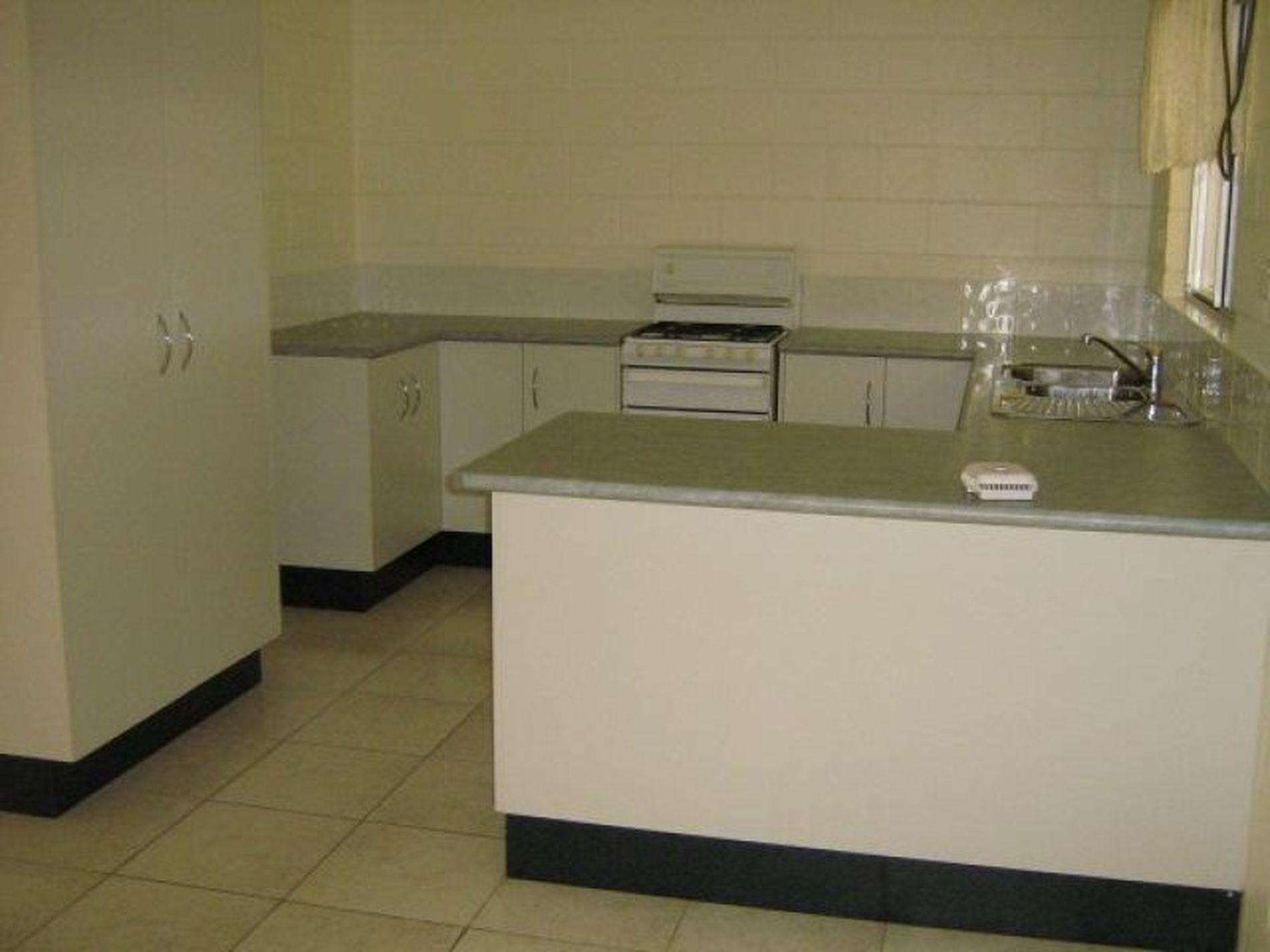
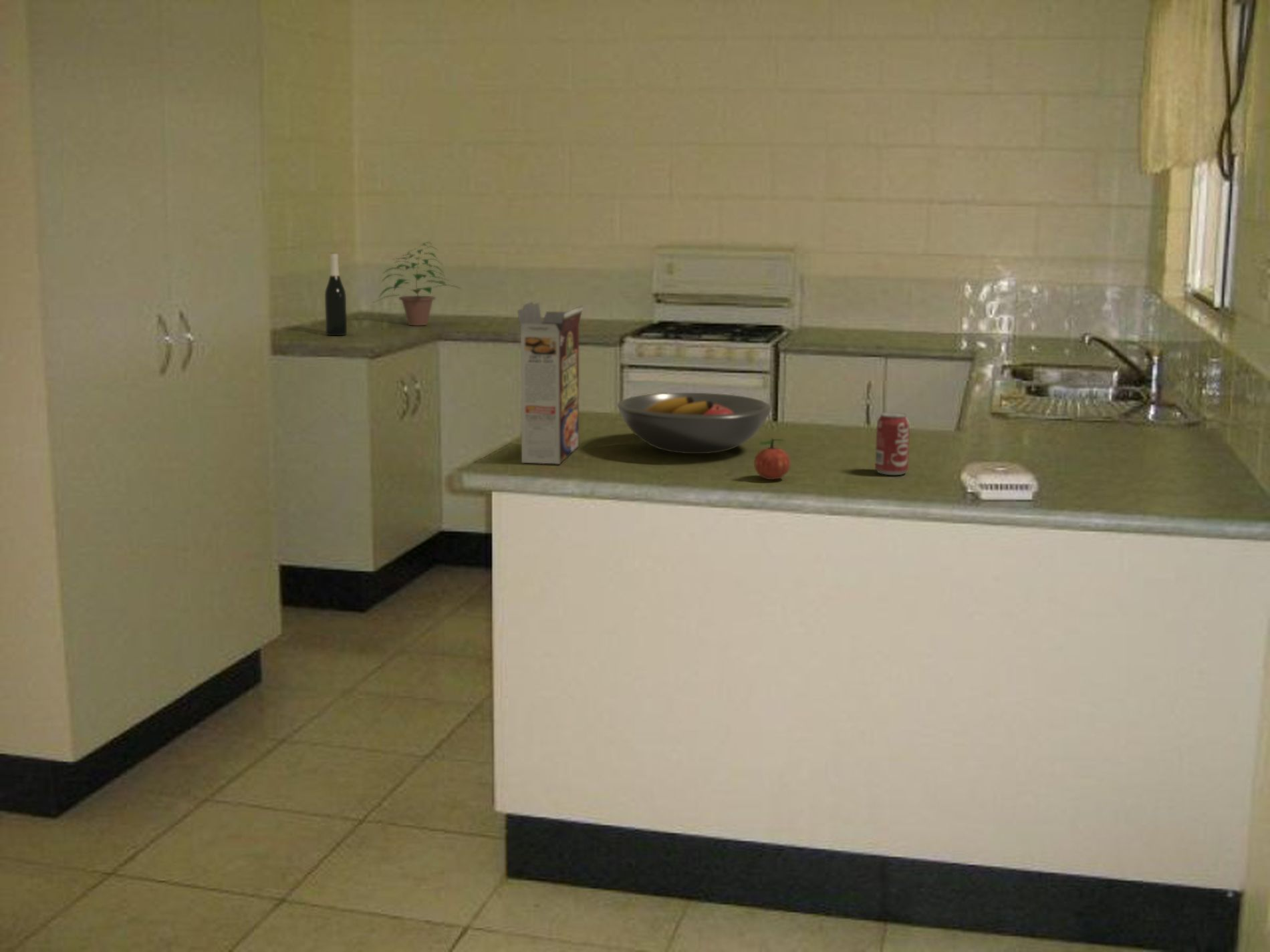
+ beverage can [874,412,910,476]
+ potted plant [372,241,463,326]
+ fruit bowl [616,392,773,454]
+ cereal box [517,301,584,464]
+ wine bottle [324,252,348,336]
+ apple [753,438,791,480]
